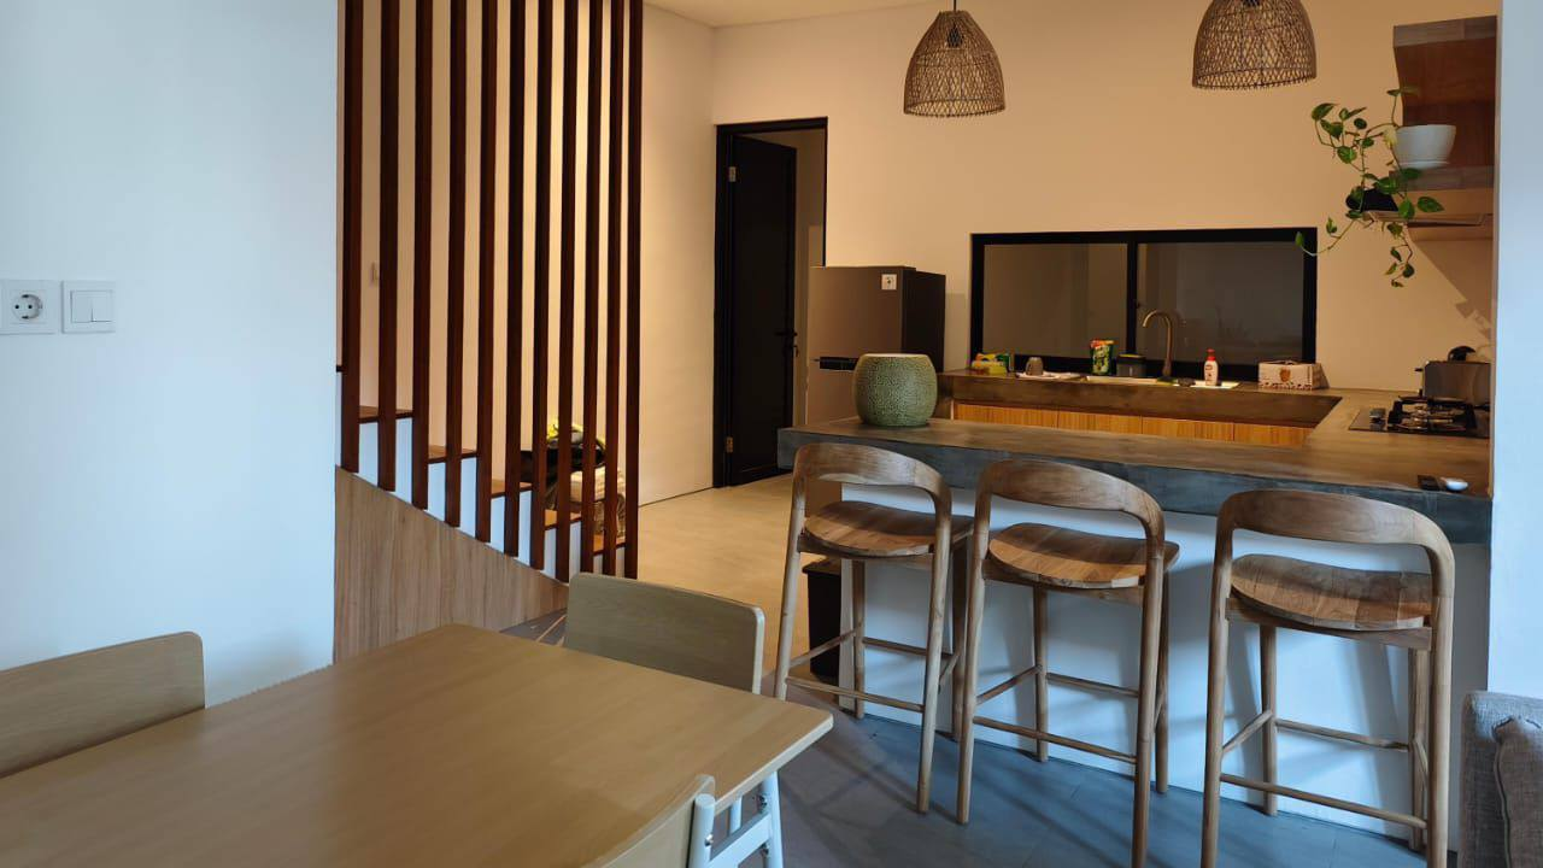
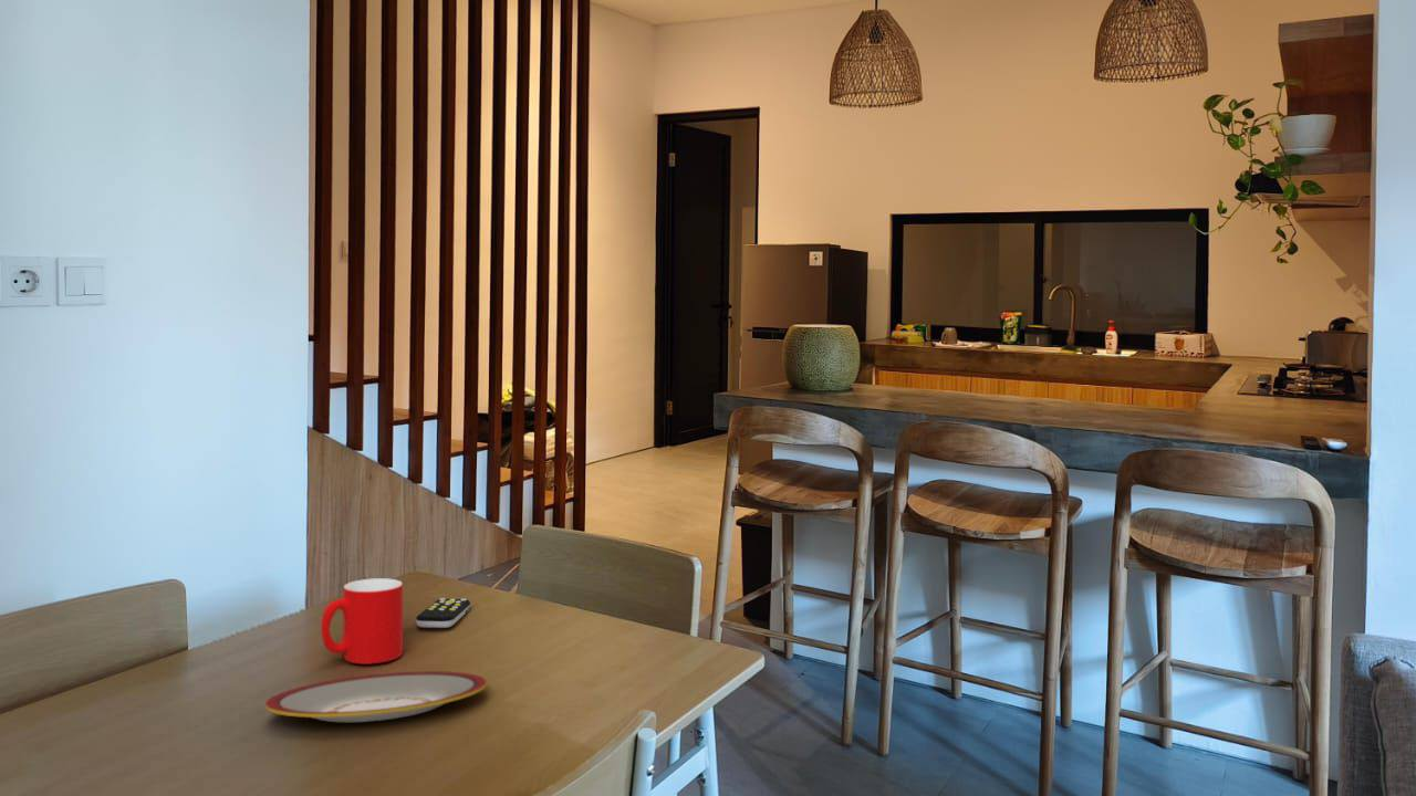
+ cup [320,577,404,666]
+ remote control [415,597,471,629]
+ plate [264,670,488,723]
